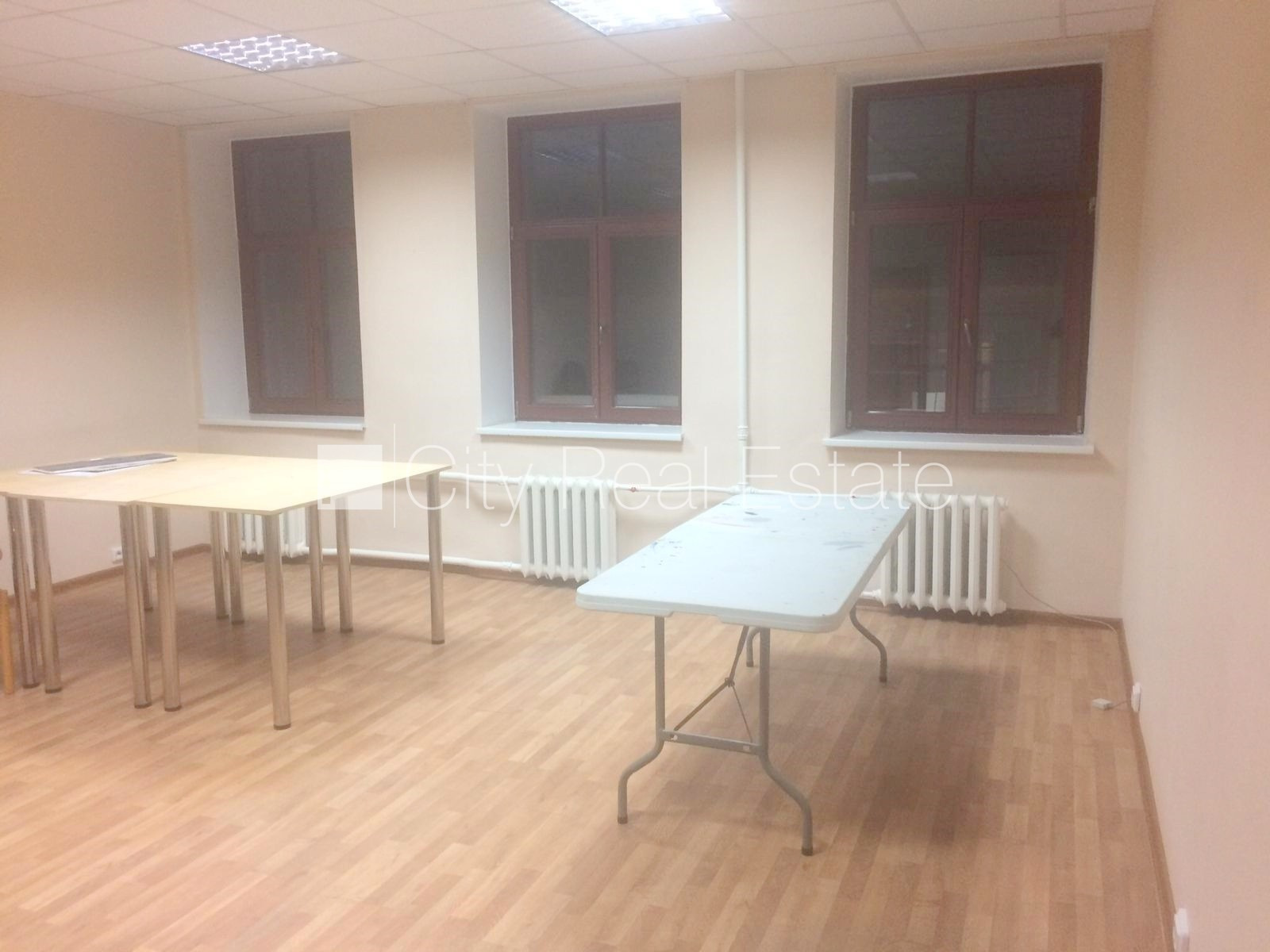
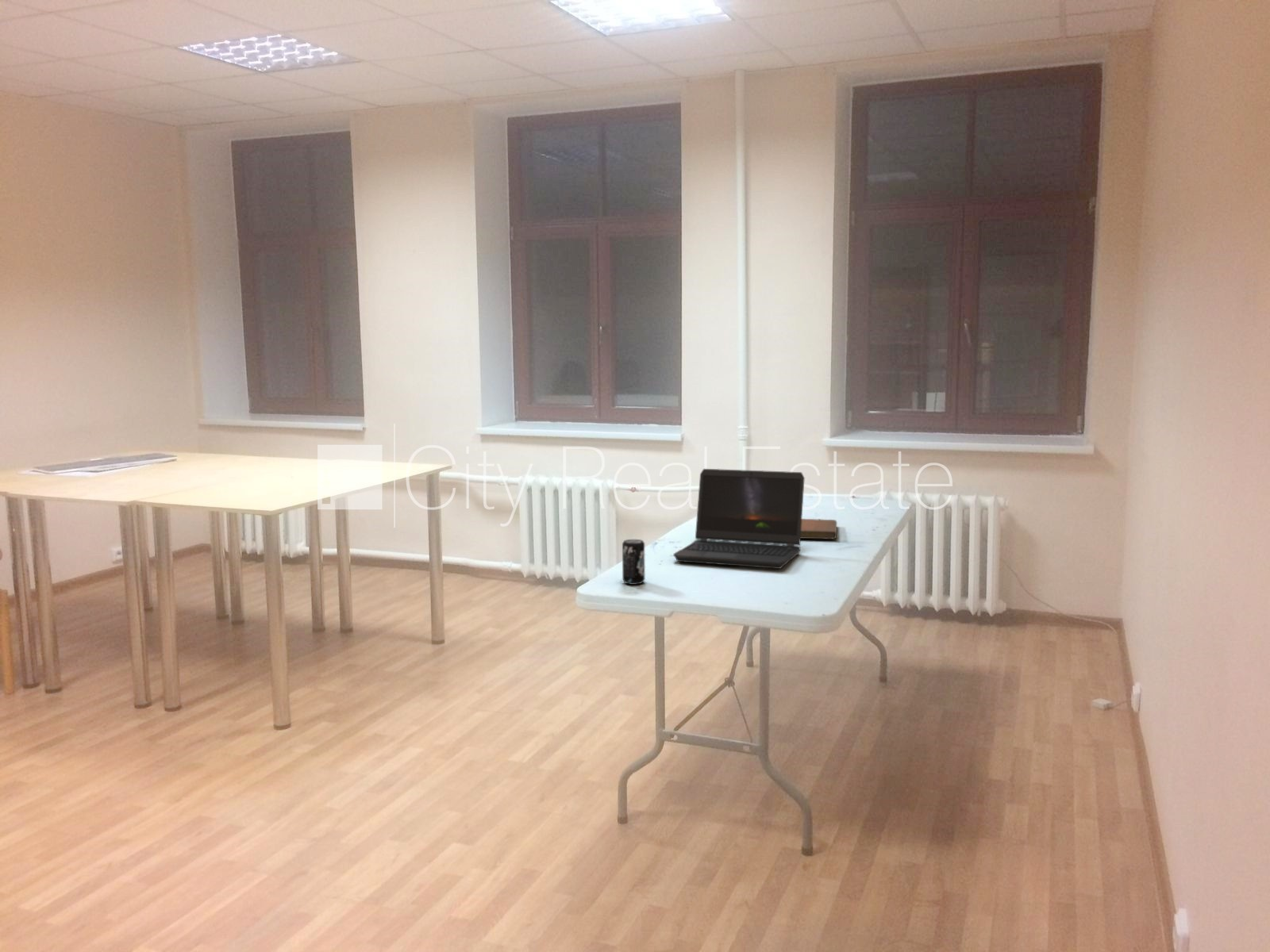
+ laptop computer [673,468,806,570]
+ notebook [801,518,837,540]
+ beverage can [622,539,645,585]
